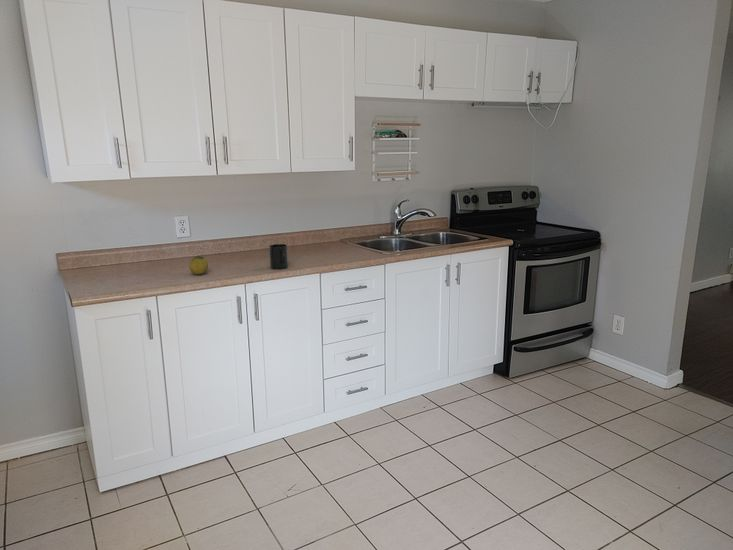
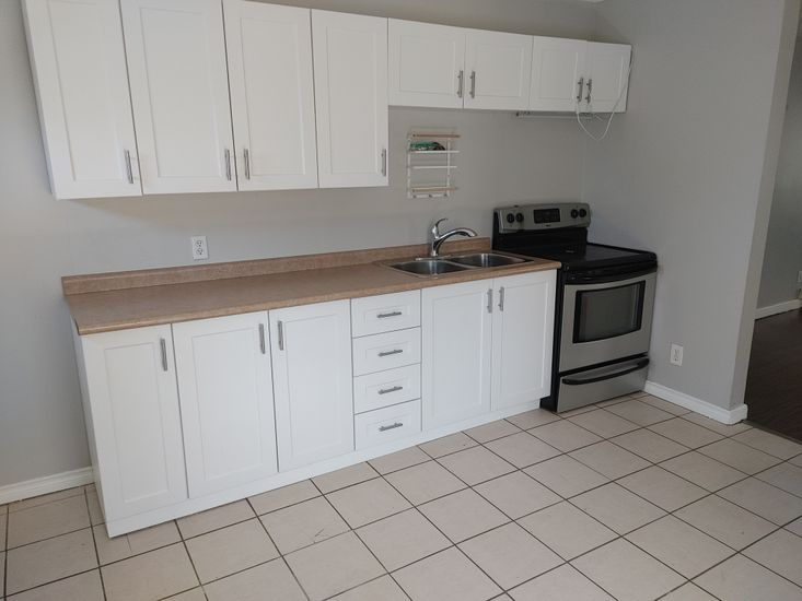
- fruit [188,255,209,275]
- mug [268,243,289,270]
